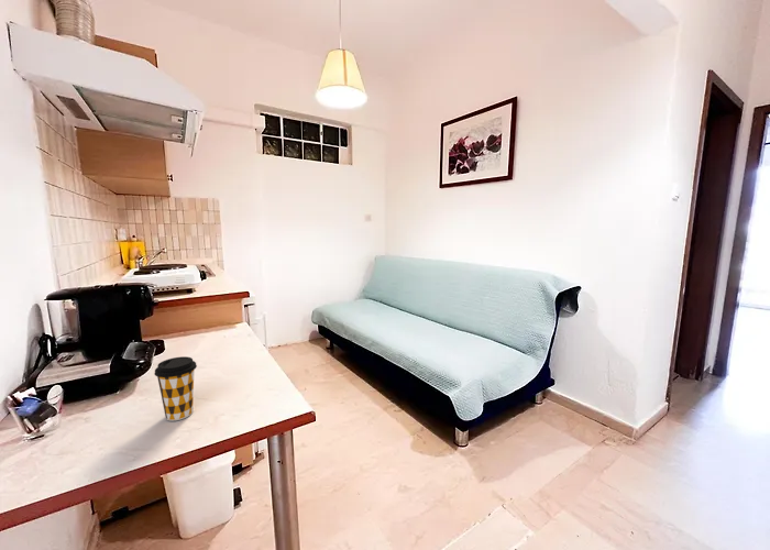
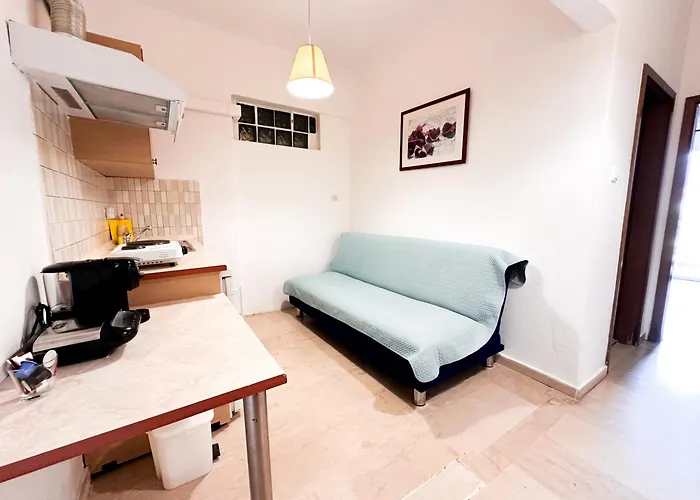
- coffee cup [153,355,198,421]
